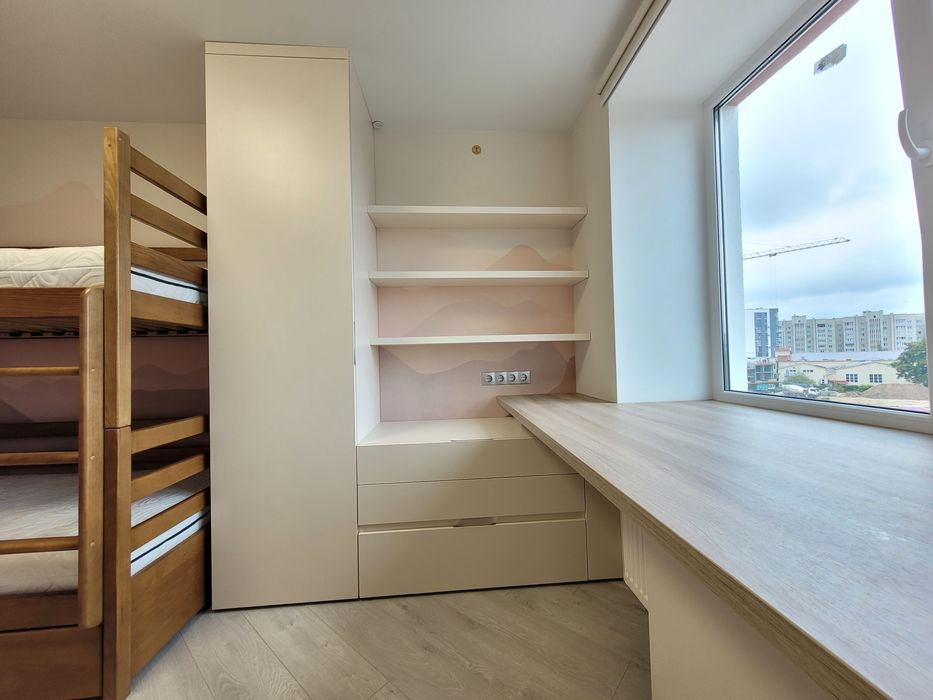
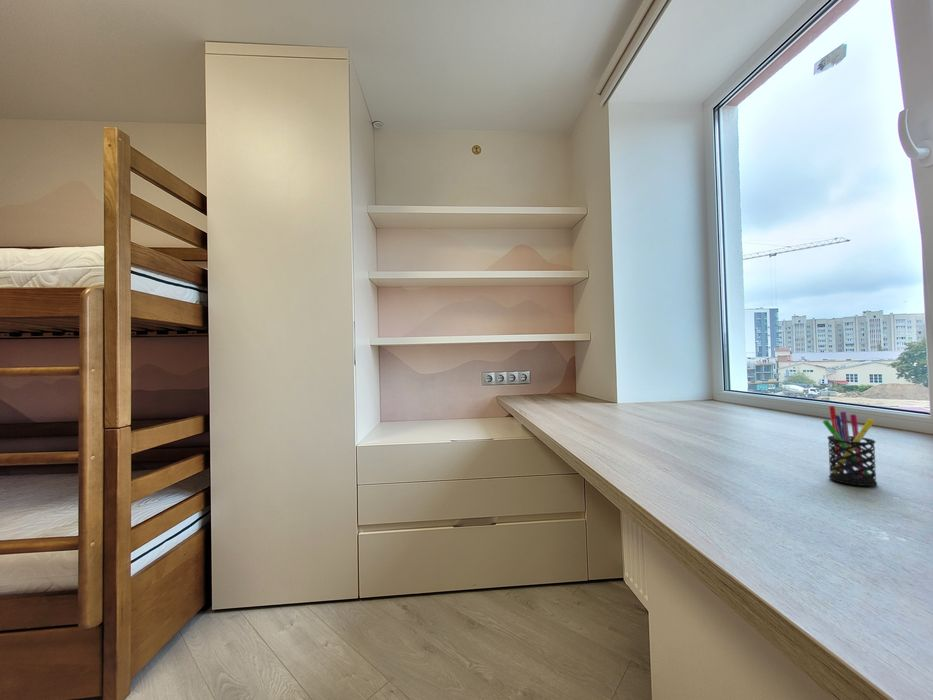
+ pen holder [822,405,878,487]
